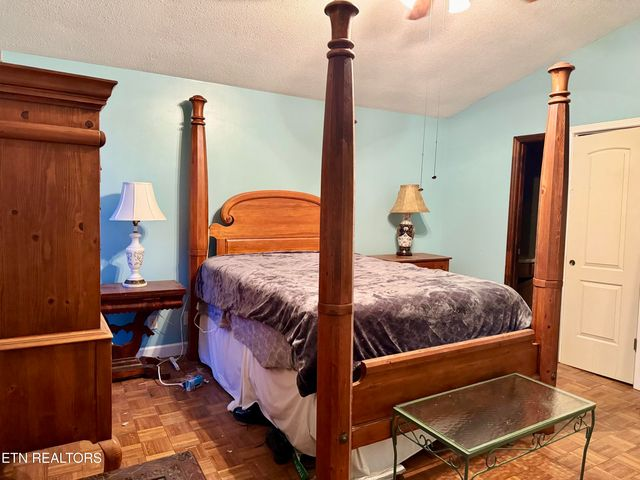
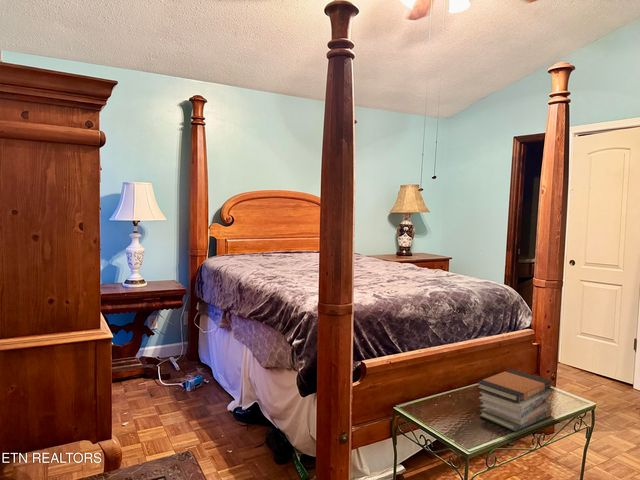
+ book stack [475,368,554,432]
